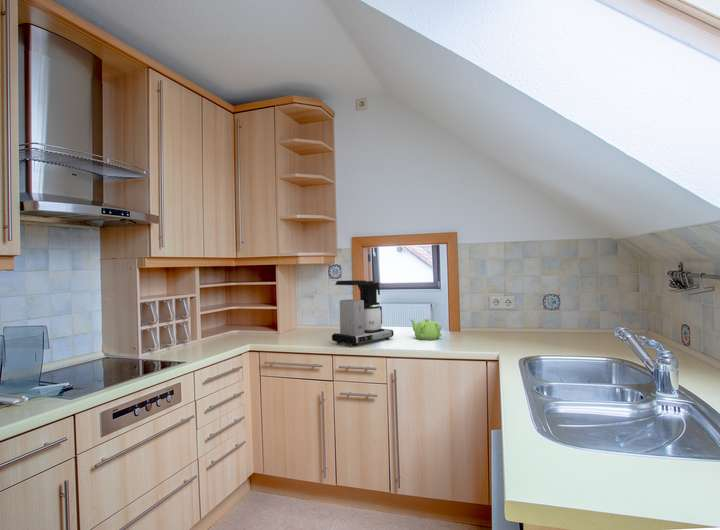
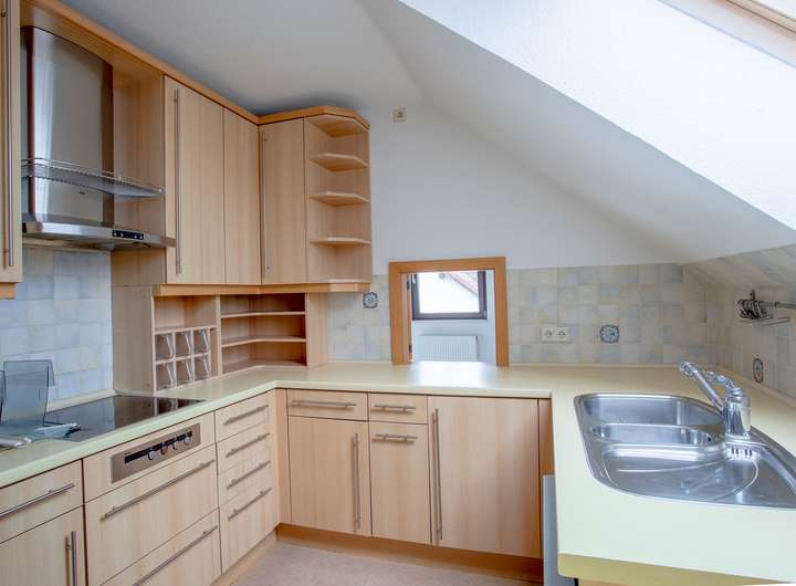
- coffee maker [331,279,395,347]
- teapot [409,318,443,341]
